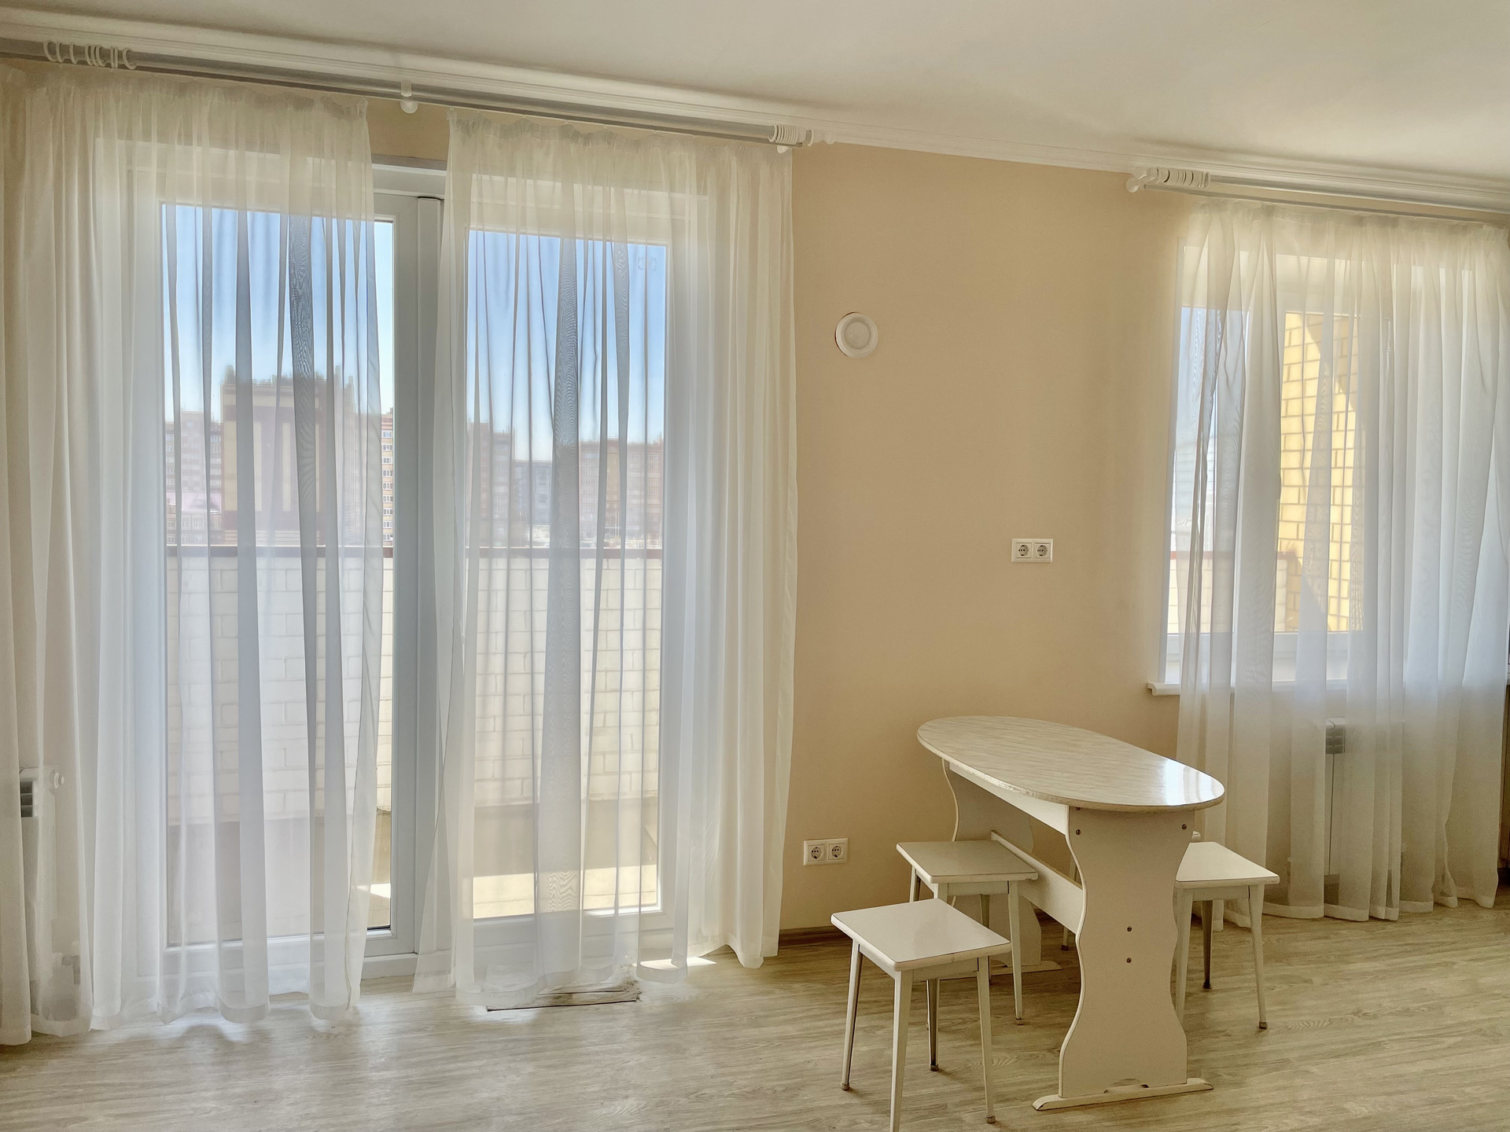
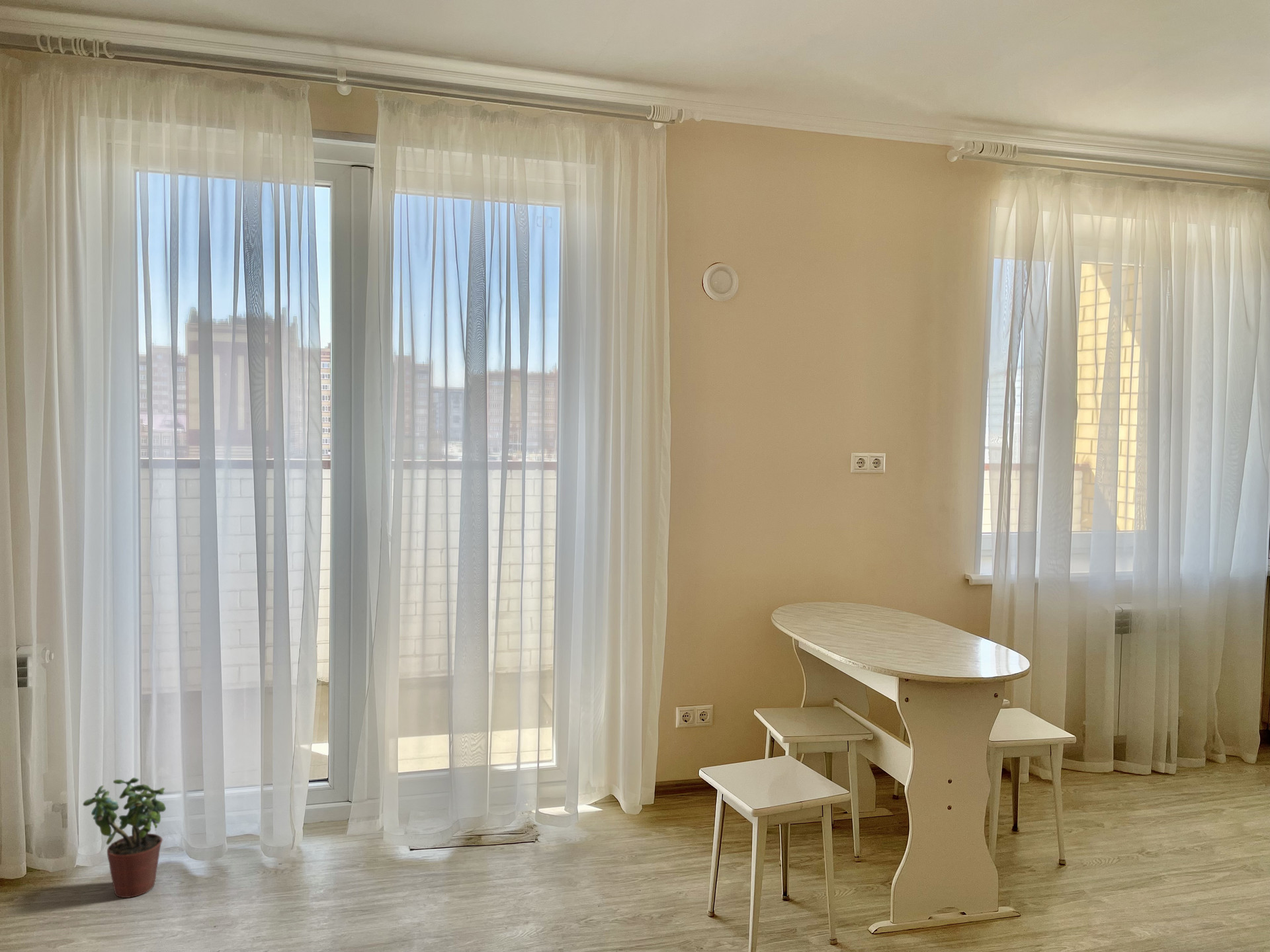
+ potted plant [82,777,167,898]
